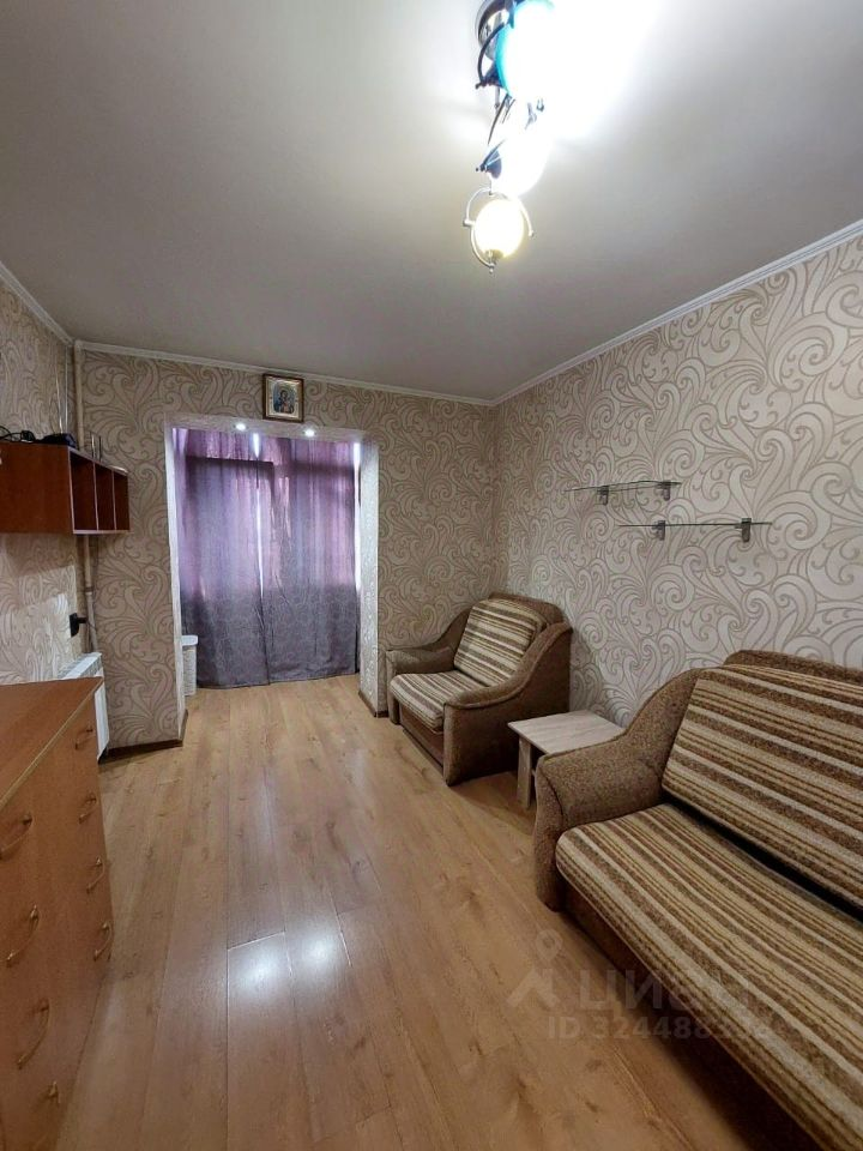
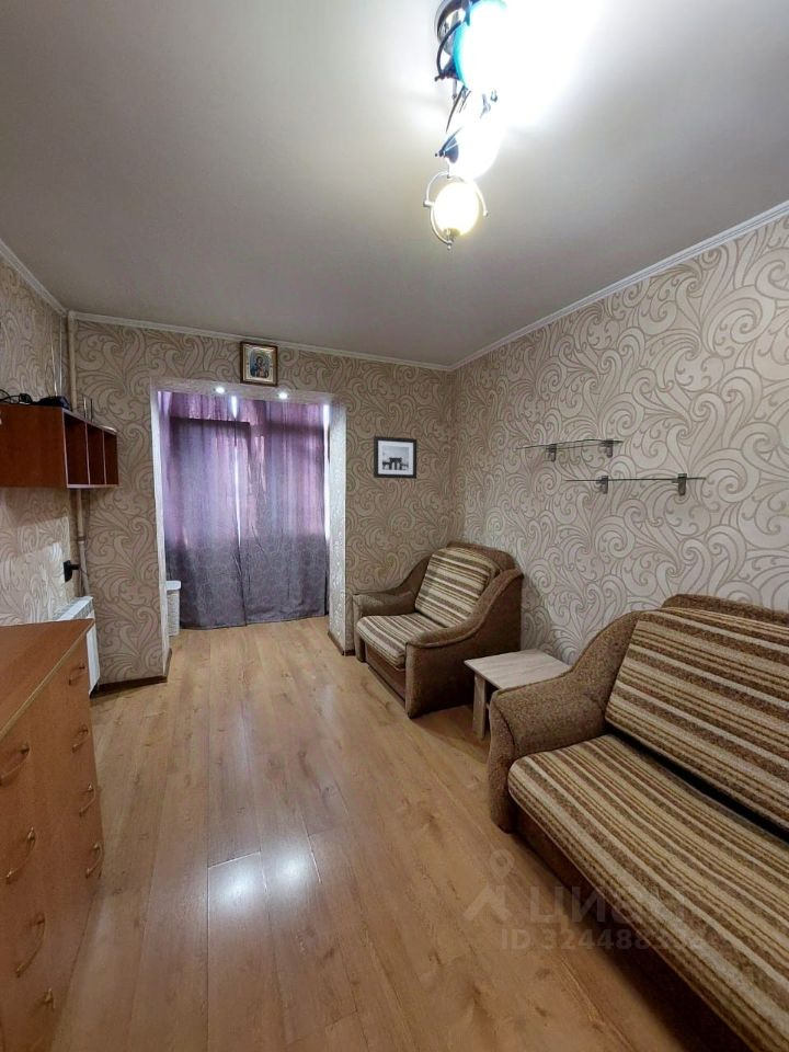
+ wall art [373,435,418,480]
